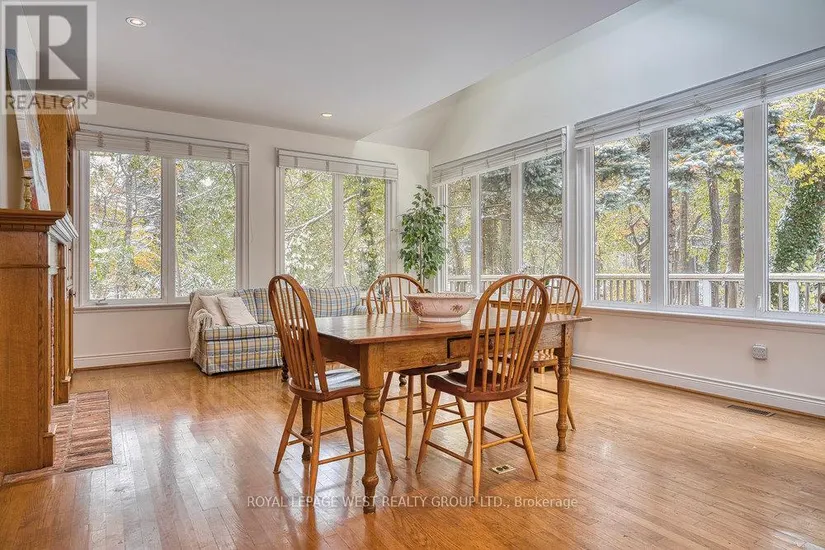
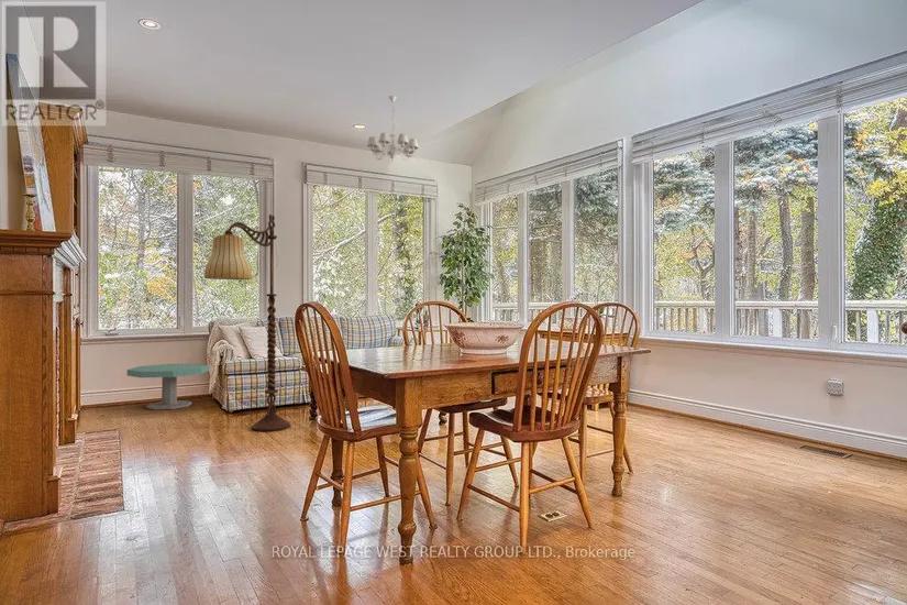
+ floor lamp [203,213,291,432]
+ side table [126,362,210,410]
+ chandelier [366,95,420,163]
